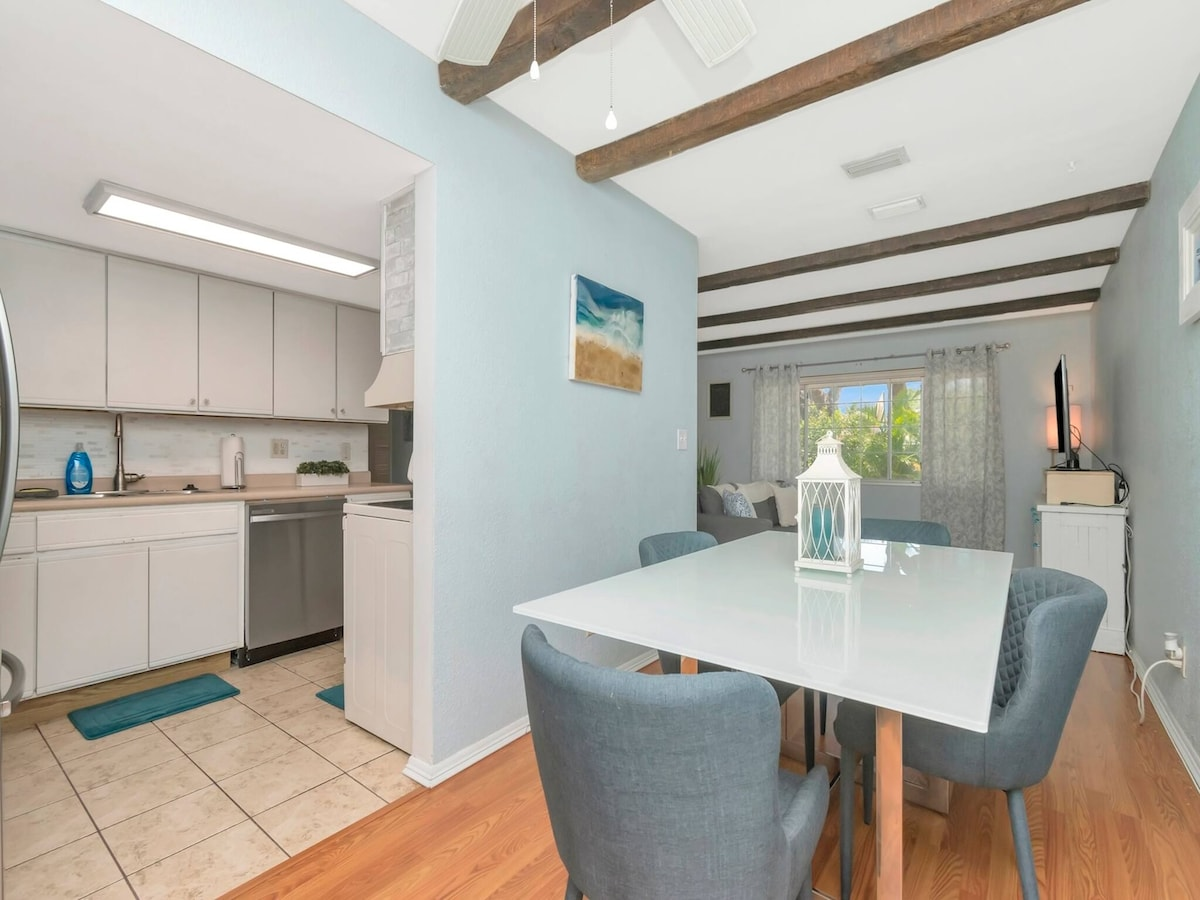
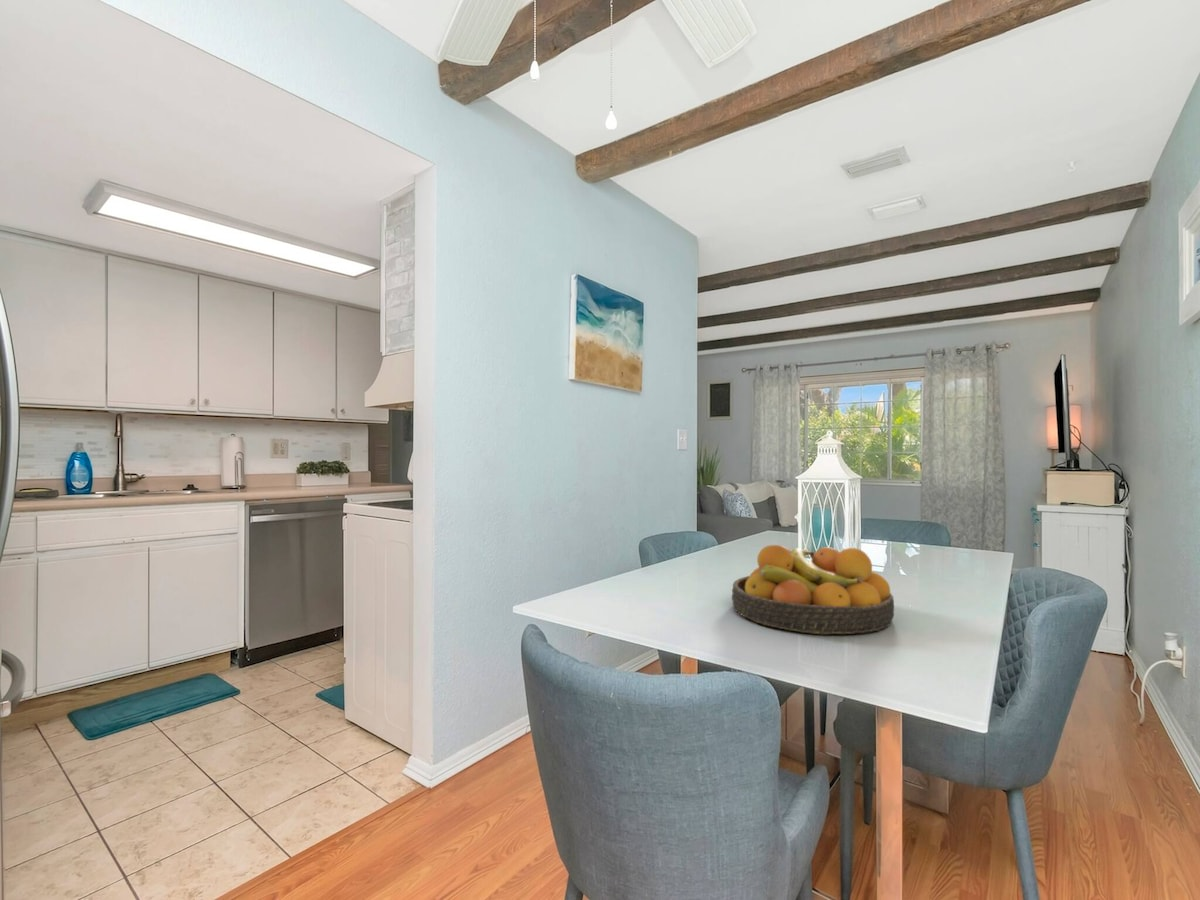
+ fruit bowl [731,544,895,635]
